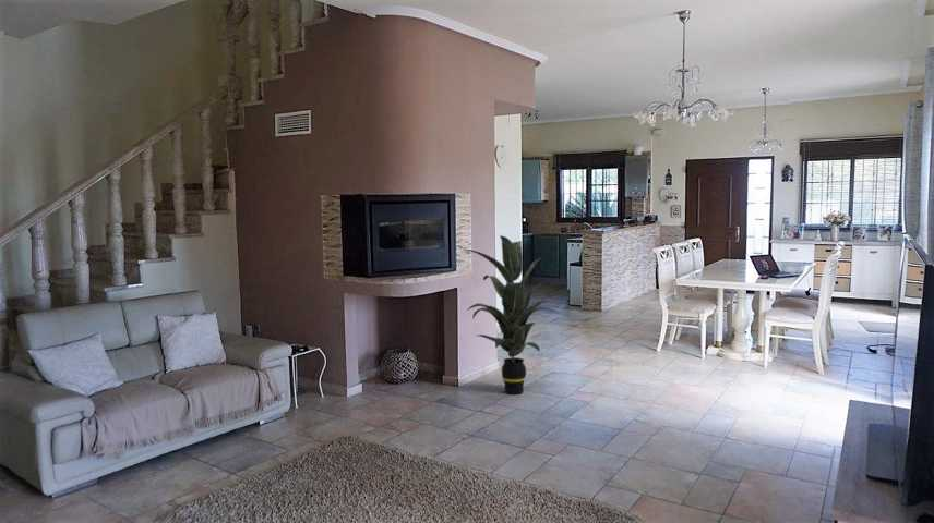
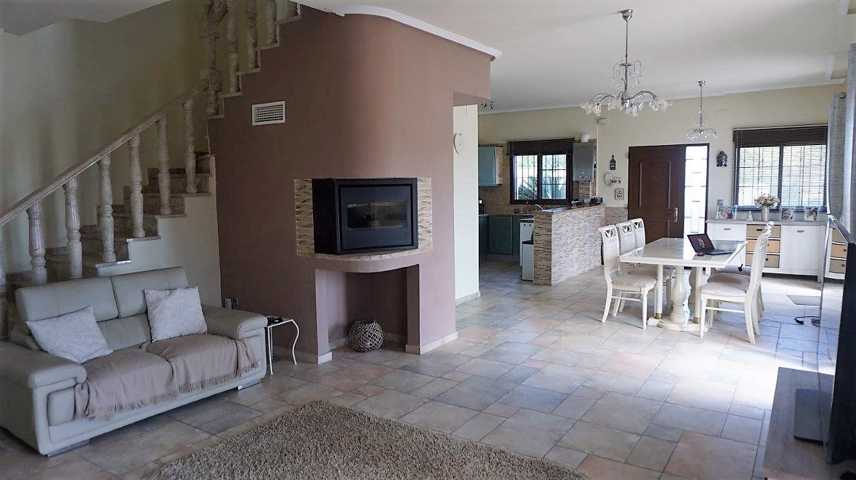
- indoor plant [460,234,558,396]
